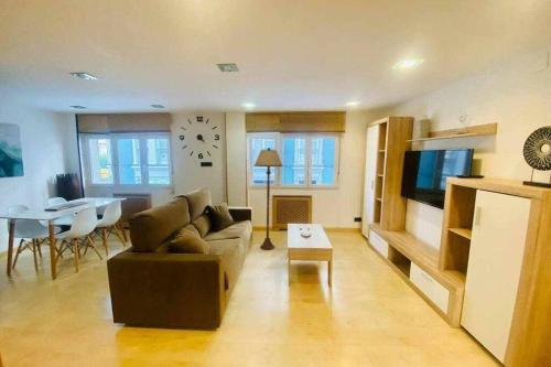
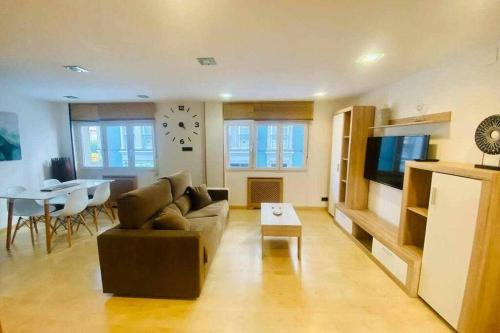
- floor lamp [252,147,284,251]
